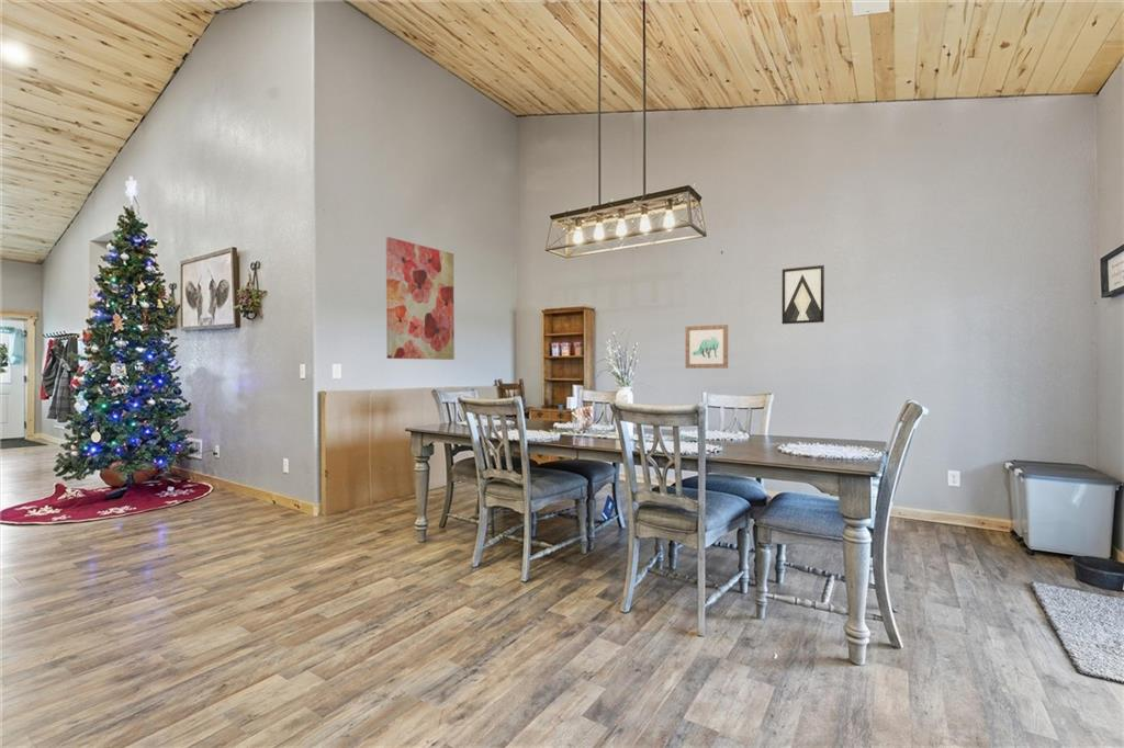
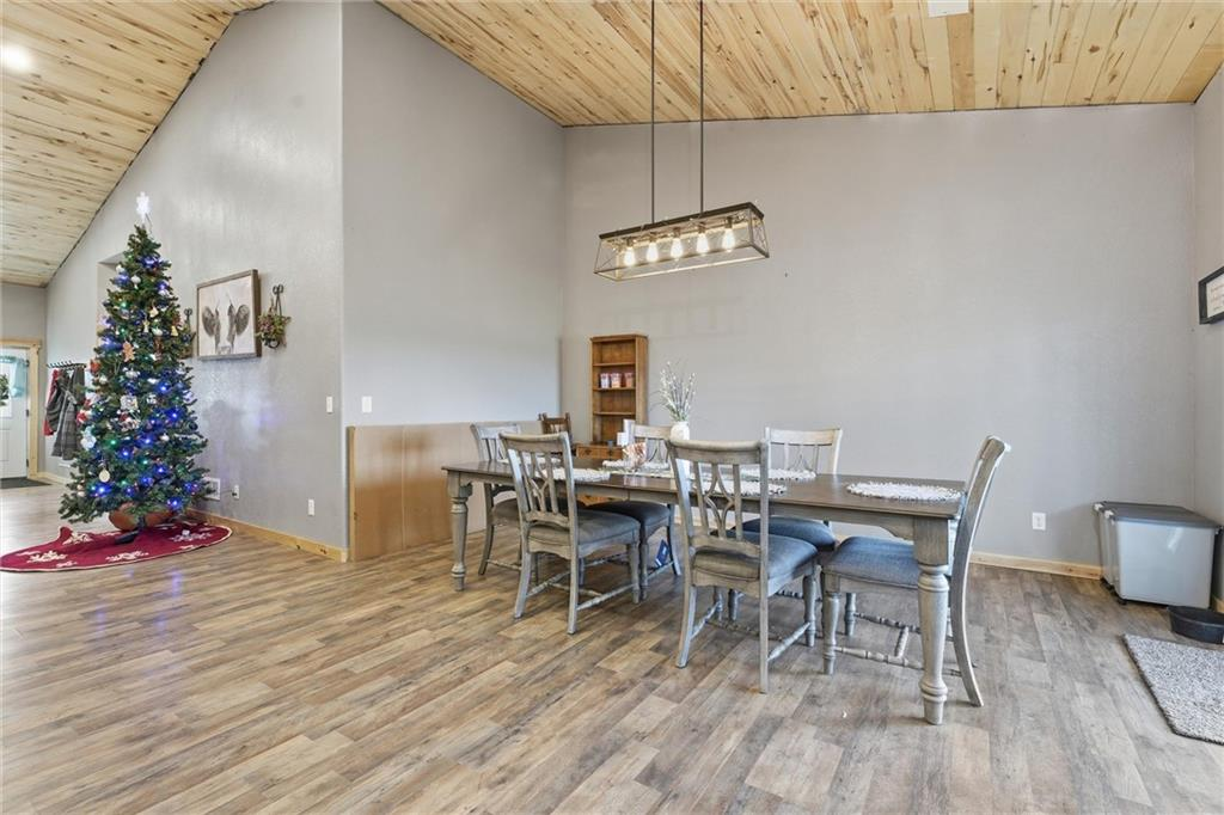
- wall art [685,324,729,370]
- wall art [385,236,456,361]
- wall art [782,264,825,325]
